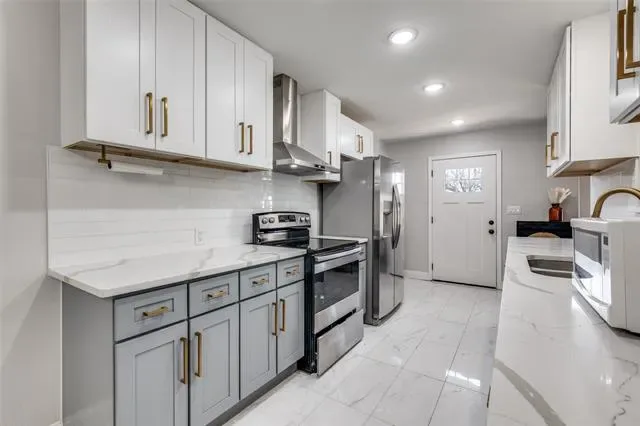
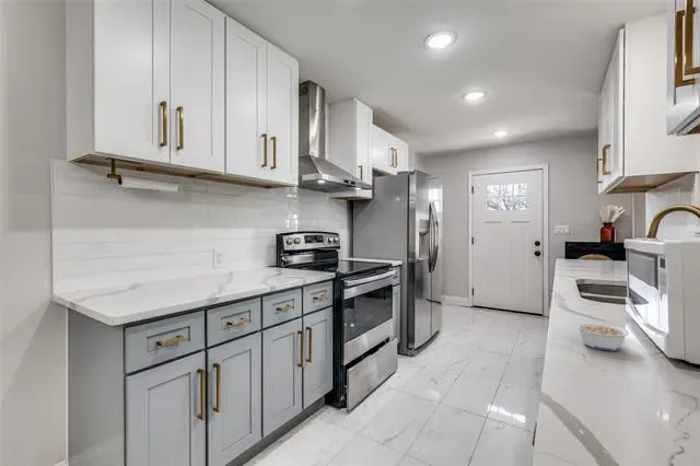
+ legume [574,322,630,351]
